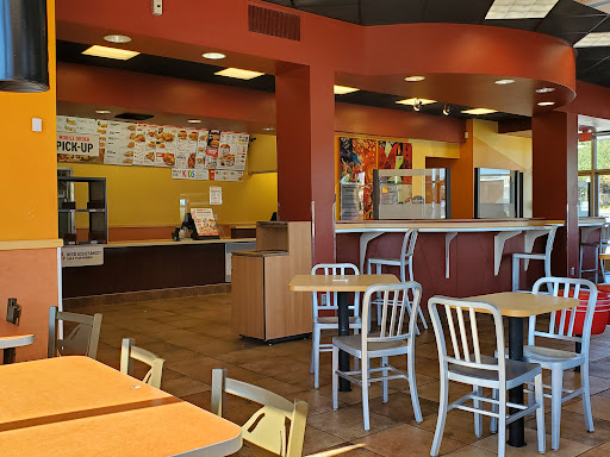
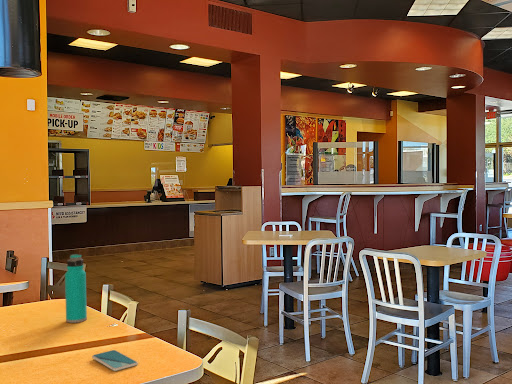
+ water bottle [64,253,88,324]
+ smartphone [91,349,139,372]
